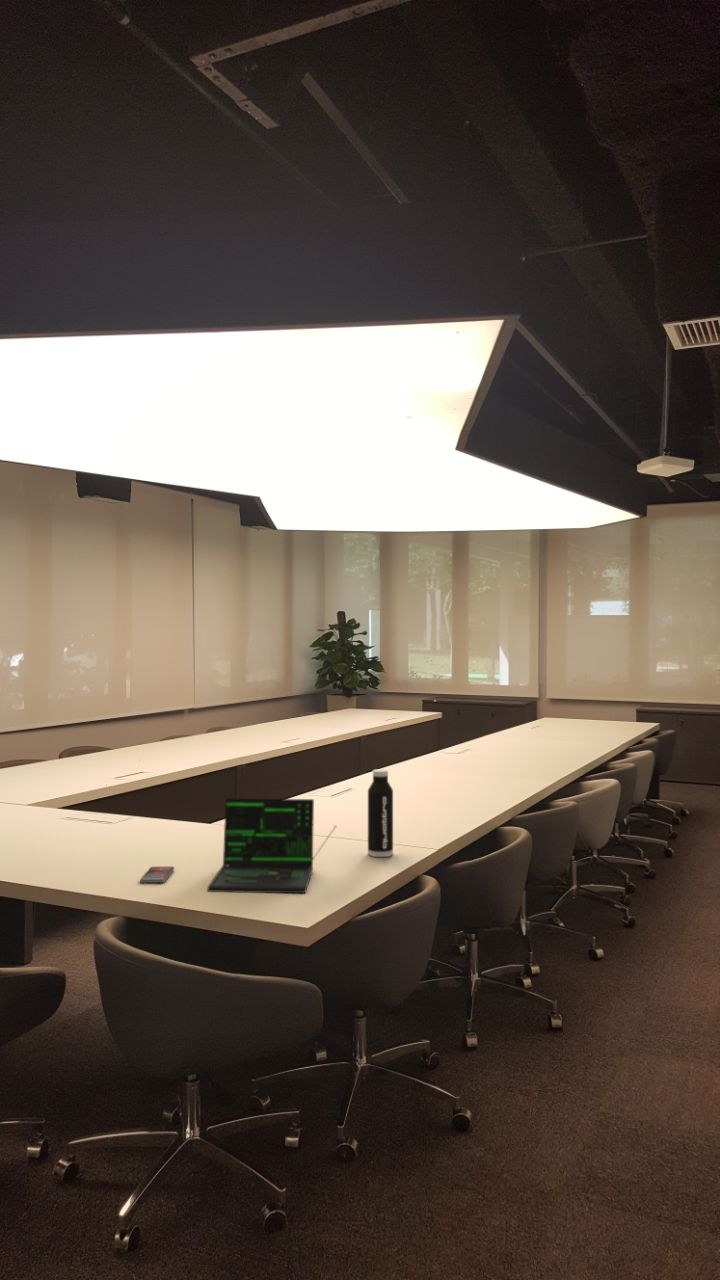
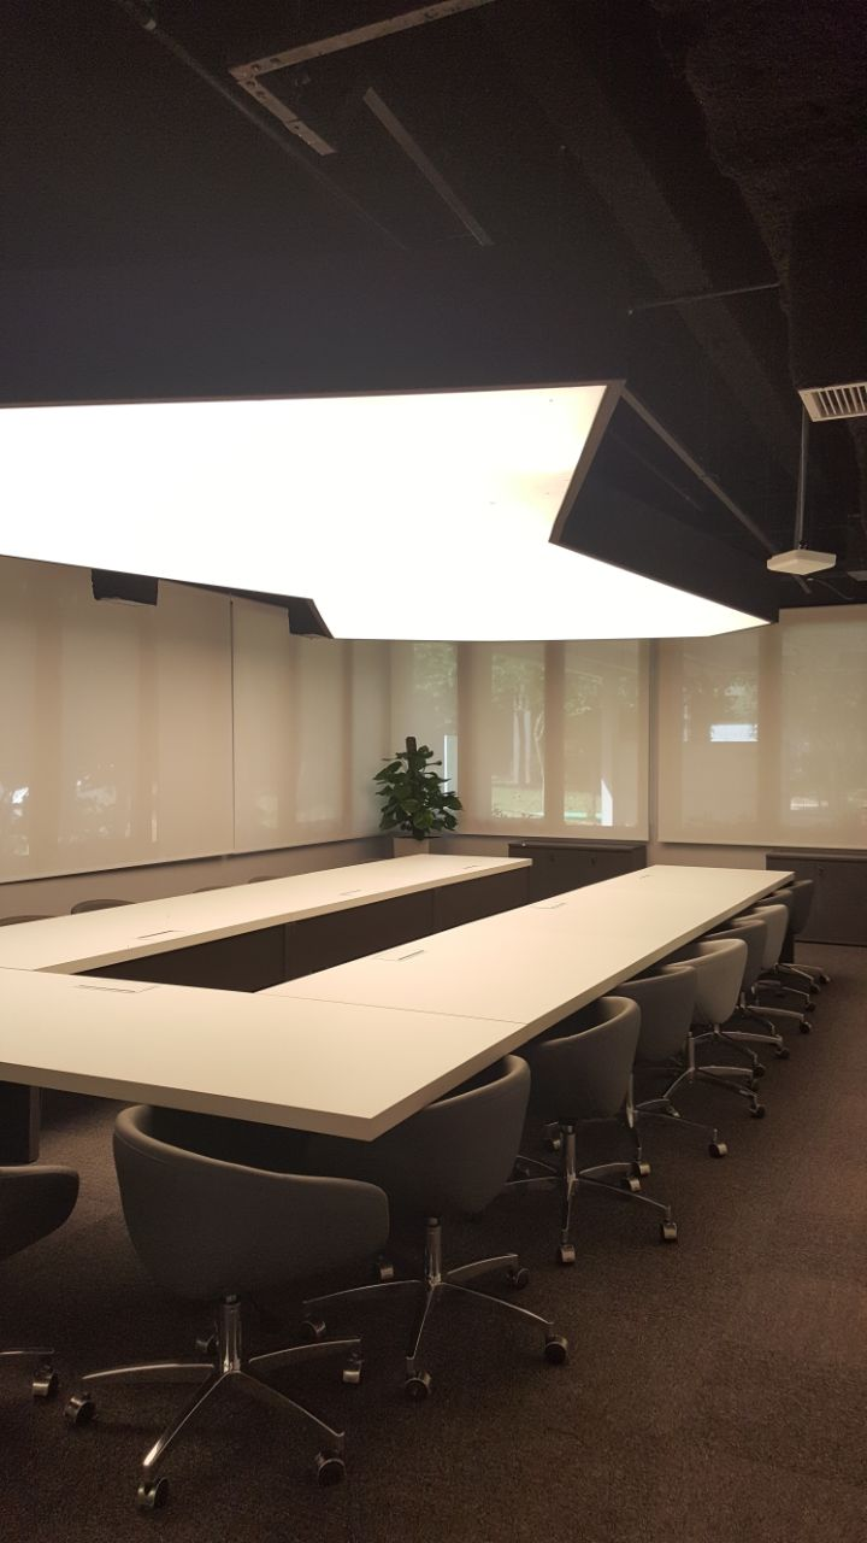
- water bottle [367,768,394,858]
- laptop [206,798,338,894]
- smartphone [139,866,175,884]
